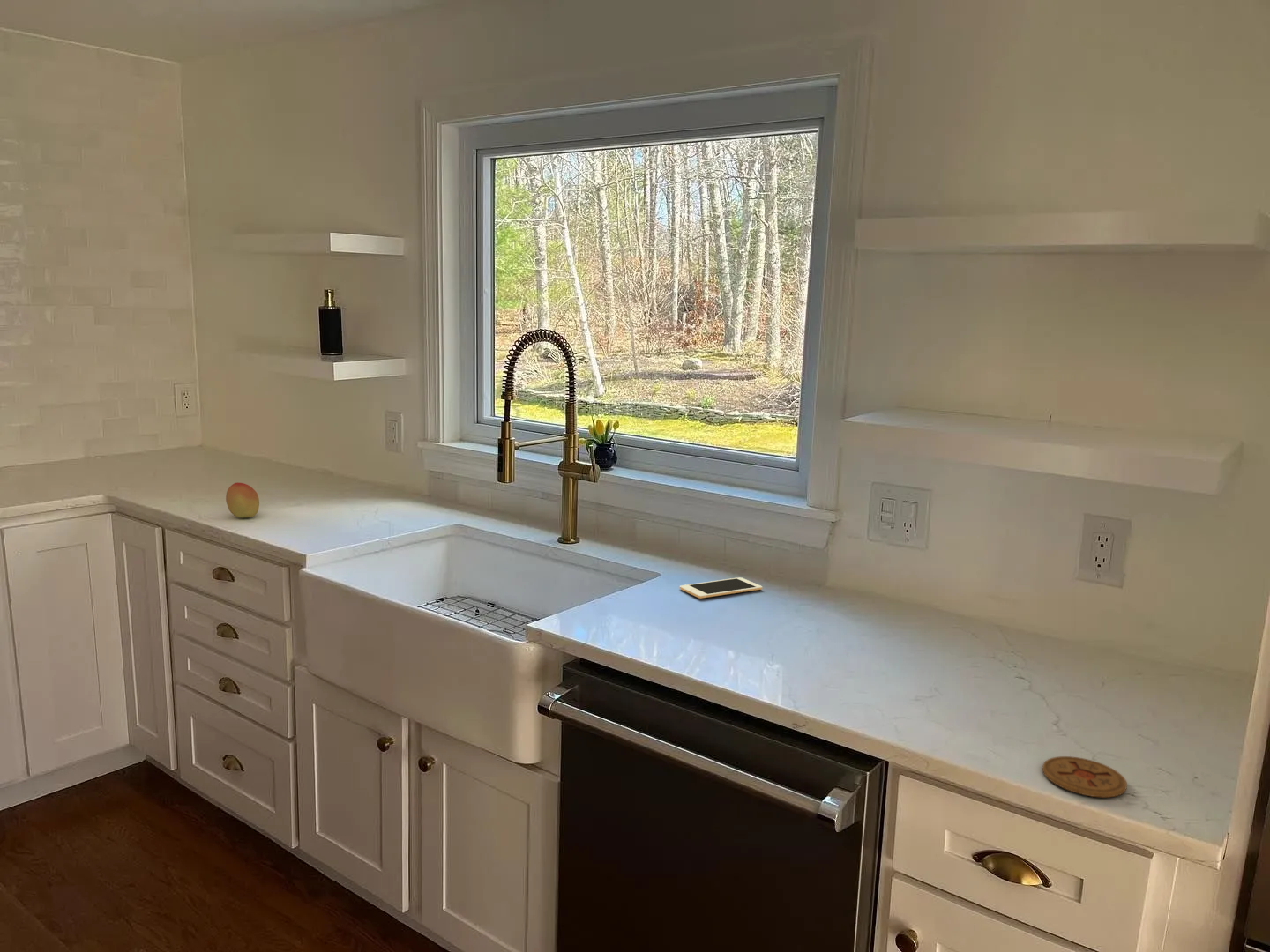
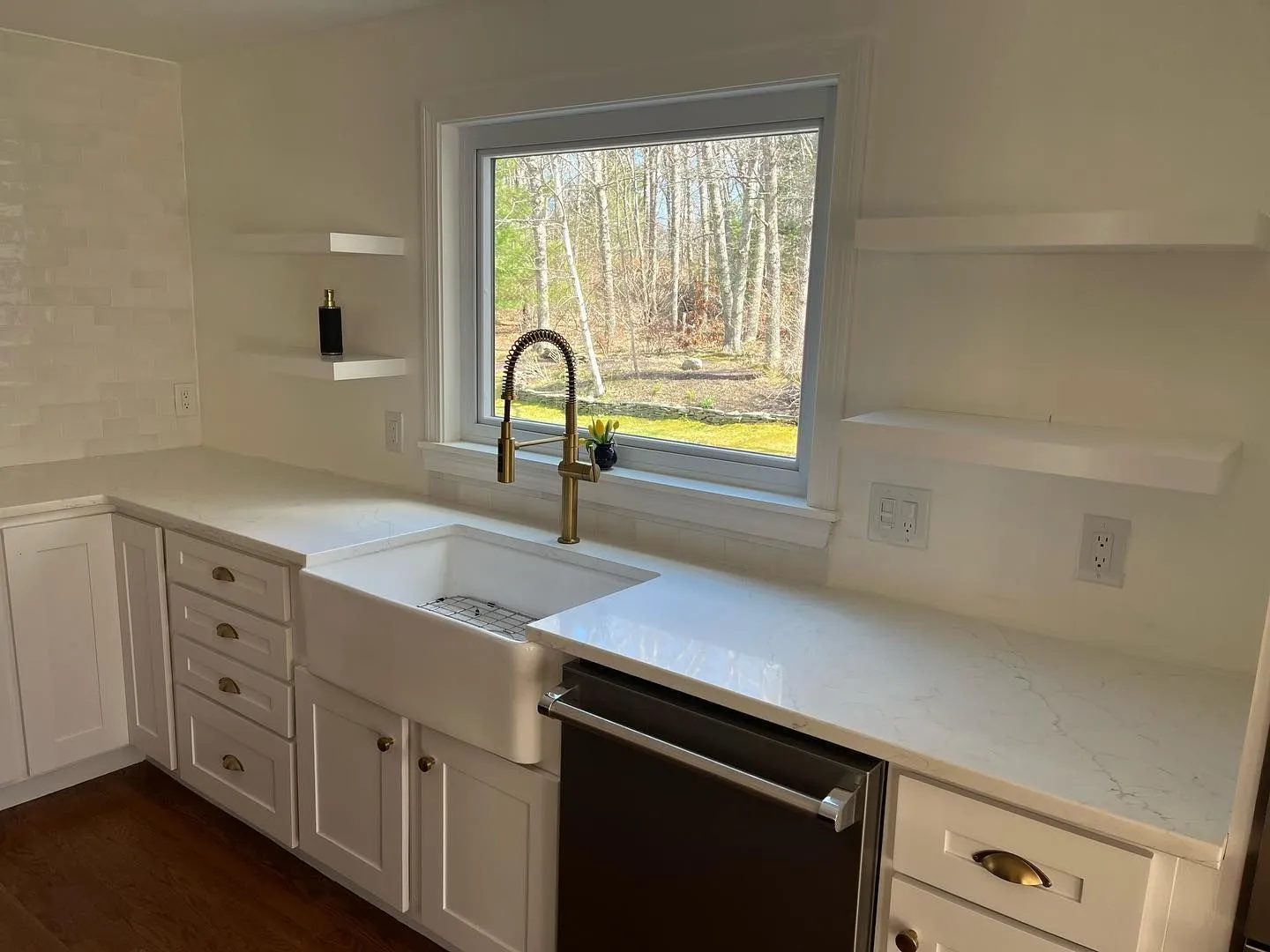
- coaster [1042,755,1128,799]
- fruit [225,481,260,518]
- cell phone [679,576,763,599]
